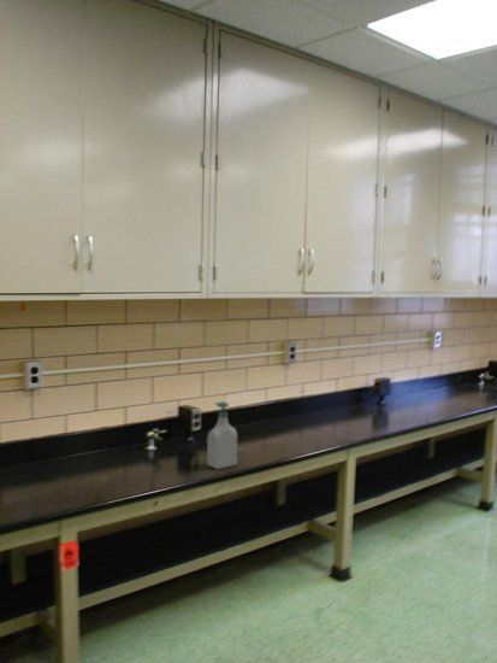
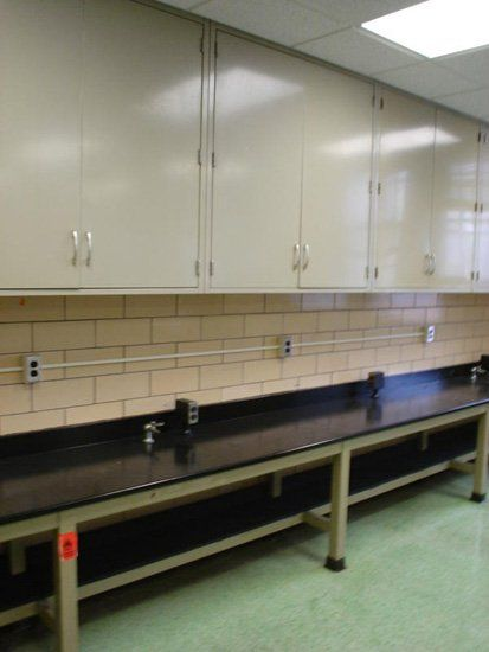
- soap bottle [206,400,238,470]
